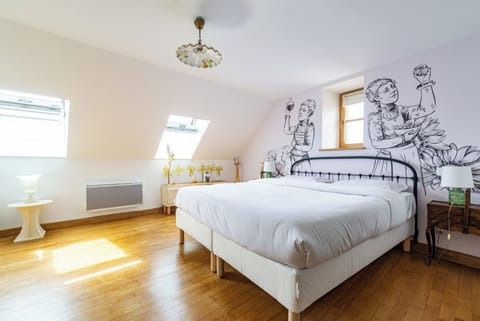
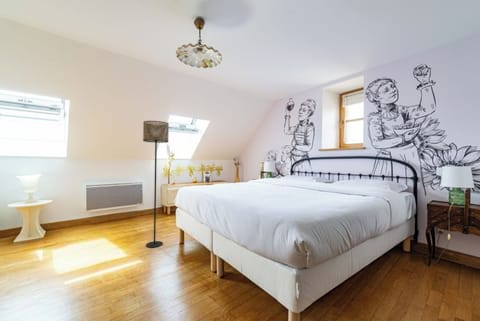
+ floor lamp [142,120,170,248]
